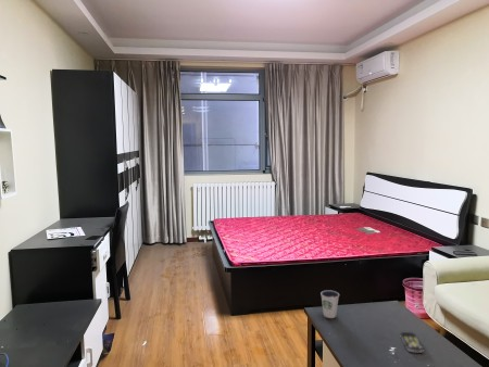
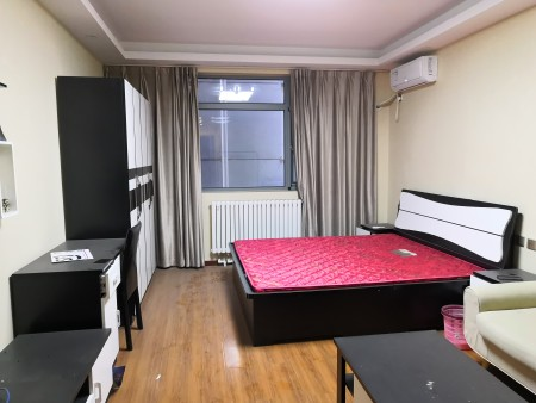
- dixie cup [319,289,340,319]
- remote control [399,331,425,354]
